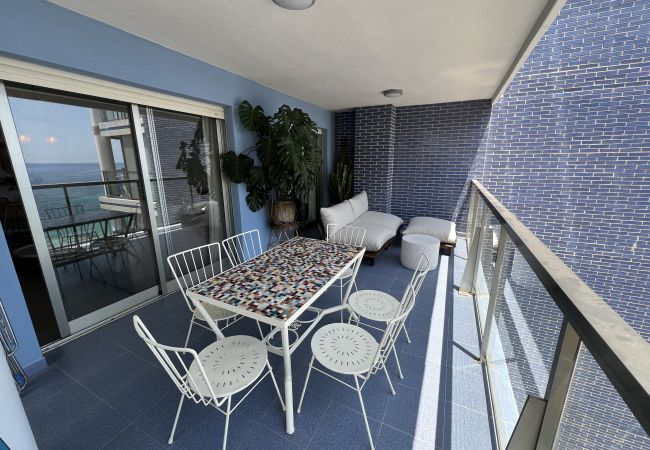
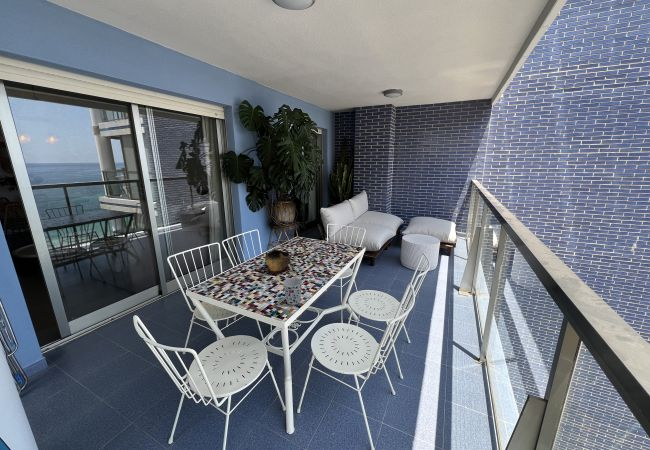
+ cup [282,277,303,306]
+ decorative bowl [264,248,292,274]
